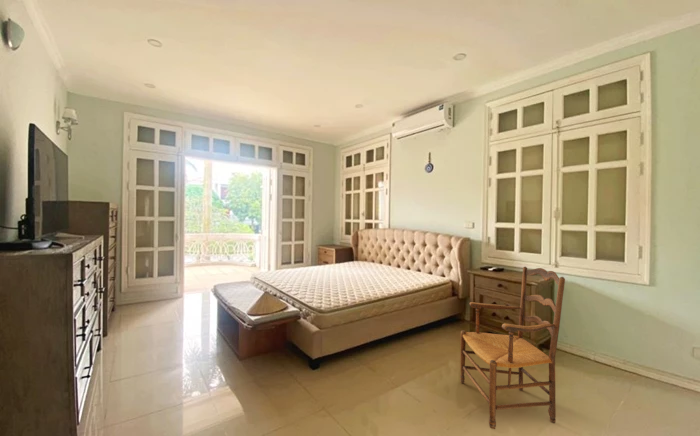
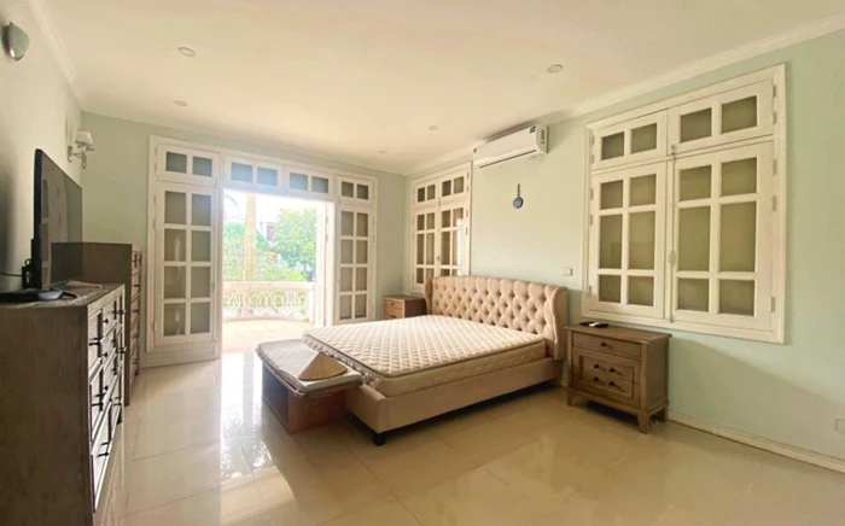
- armchair [459,266,566,430]
